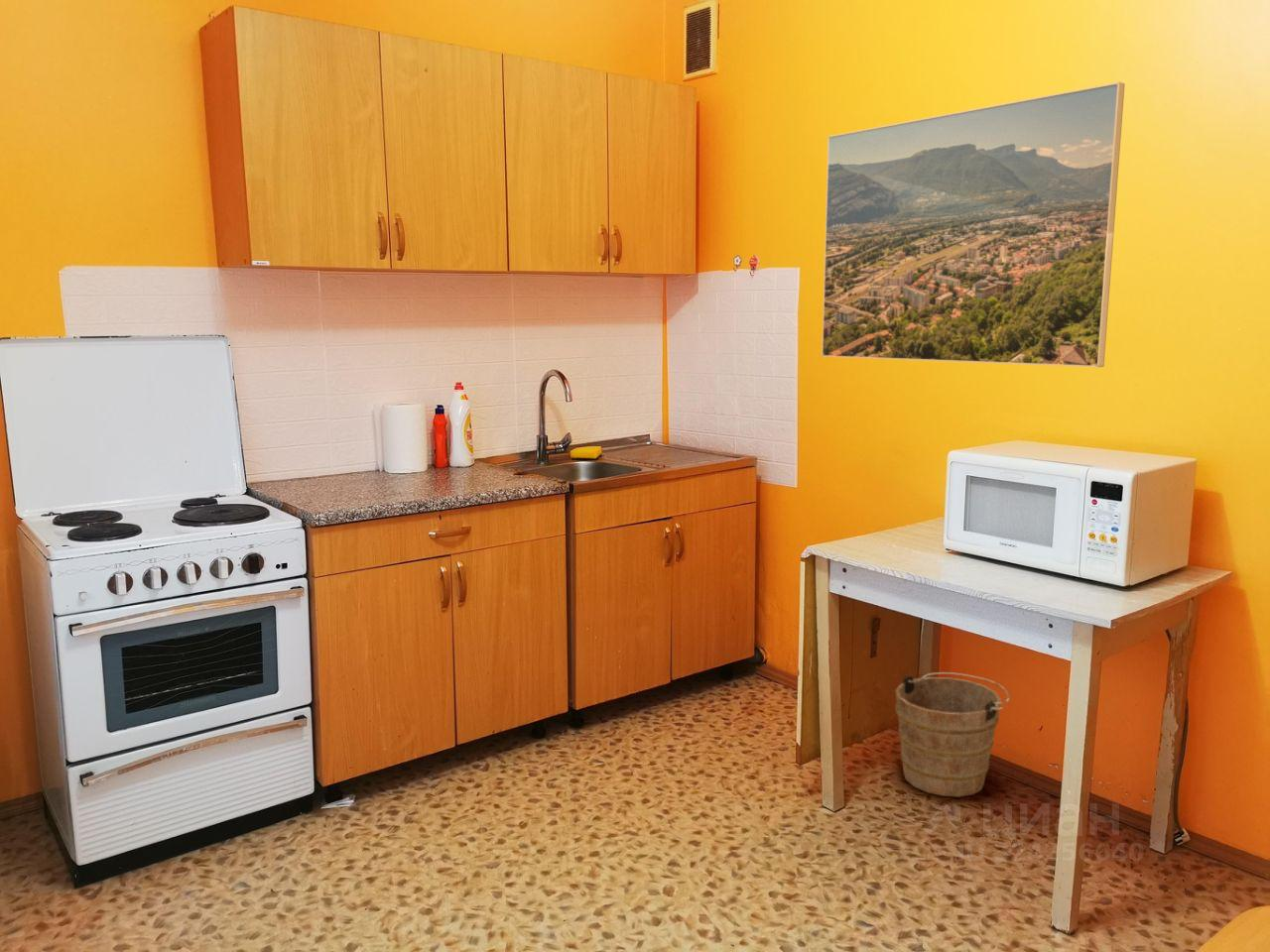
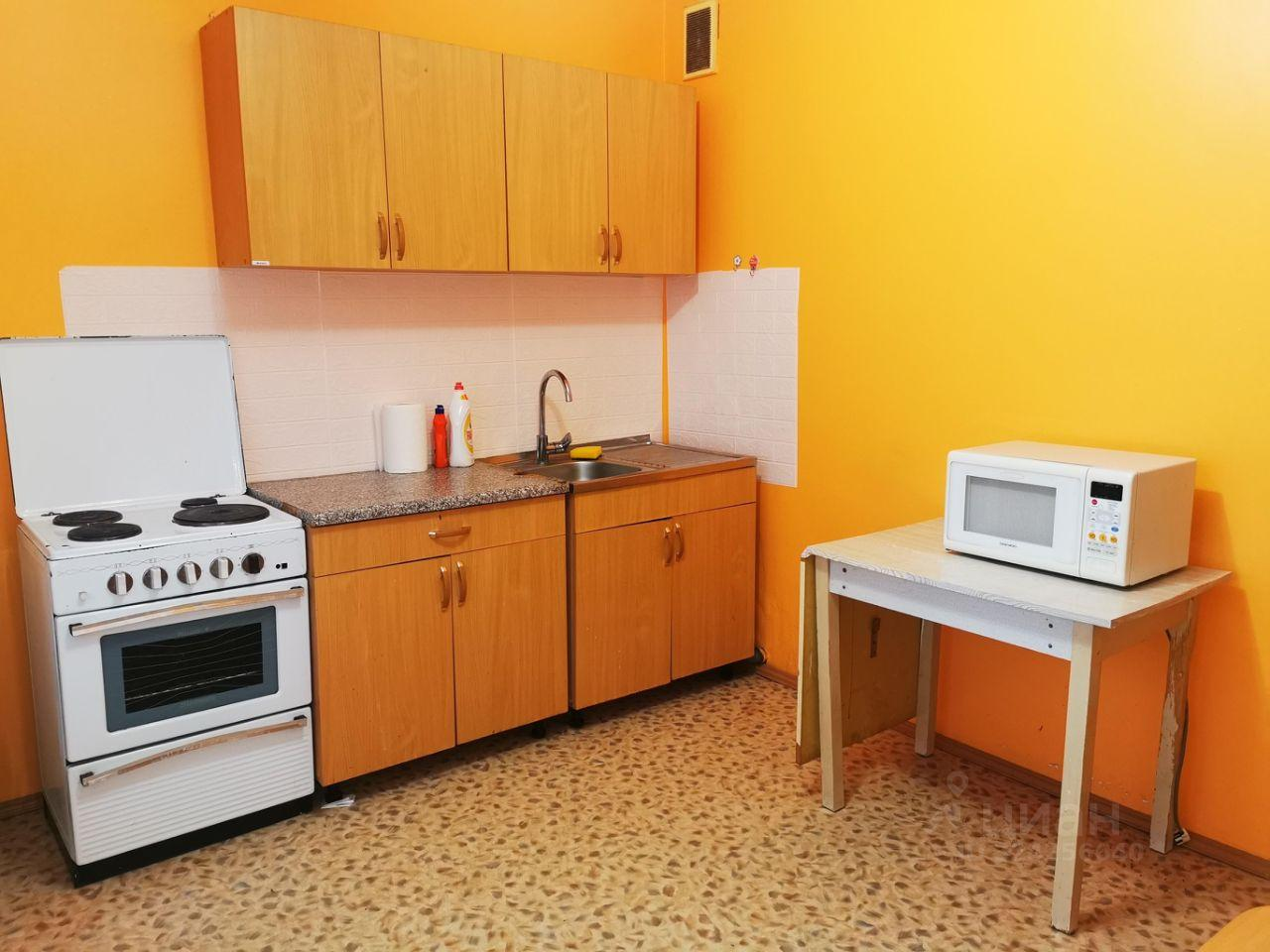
- bucket [894,671,1011,797]
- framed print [821,81,1126,368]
